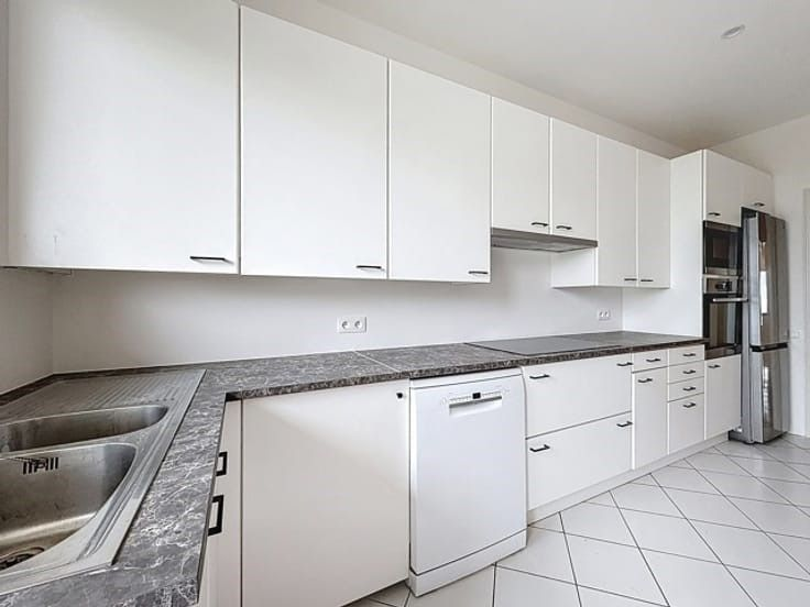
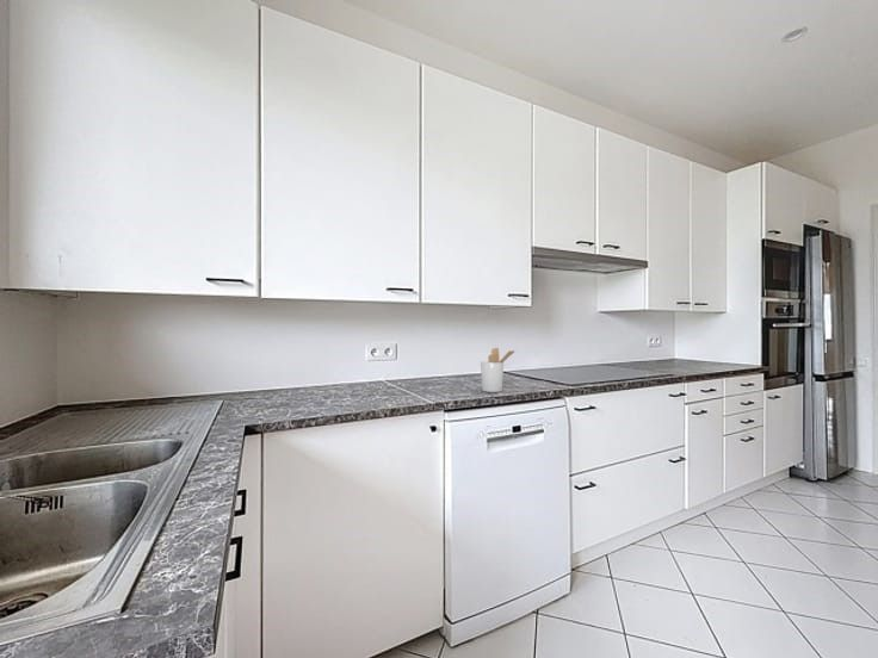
+ utensil holder [480,347,515,393]
